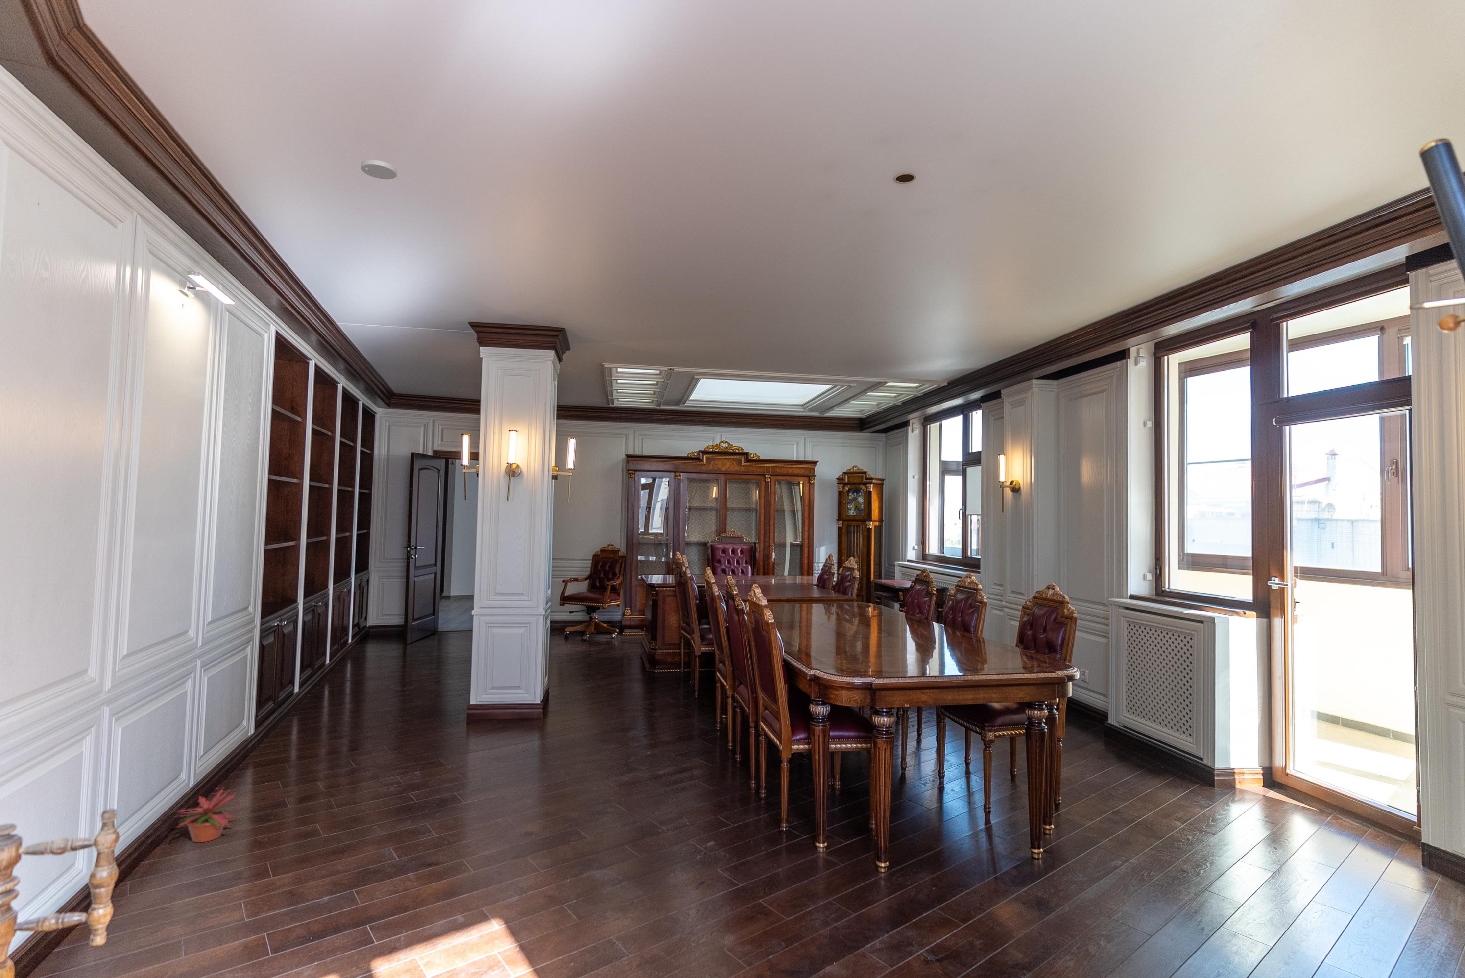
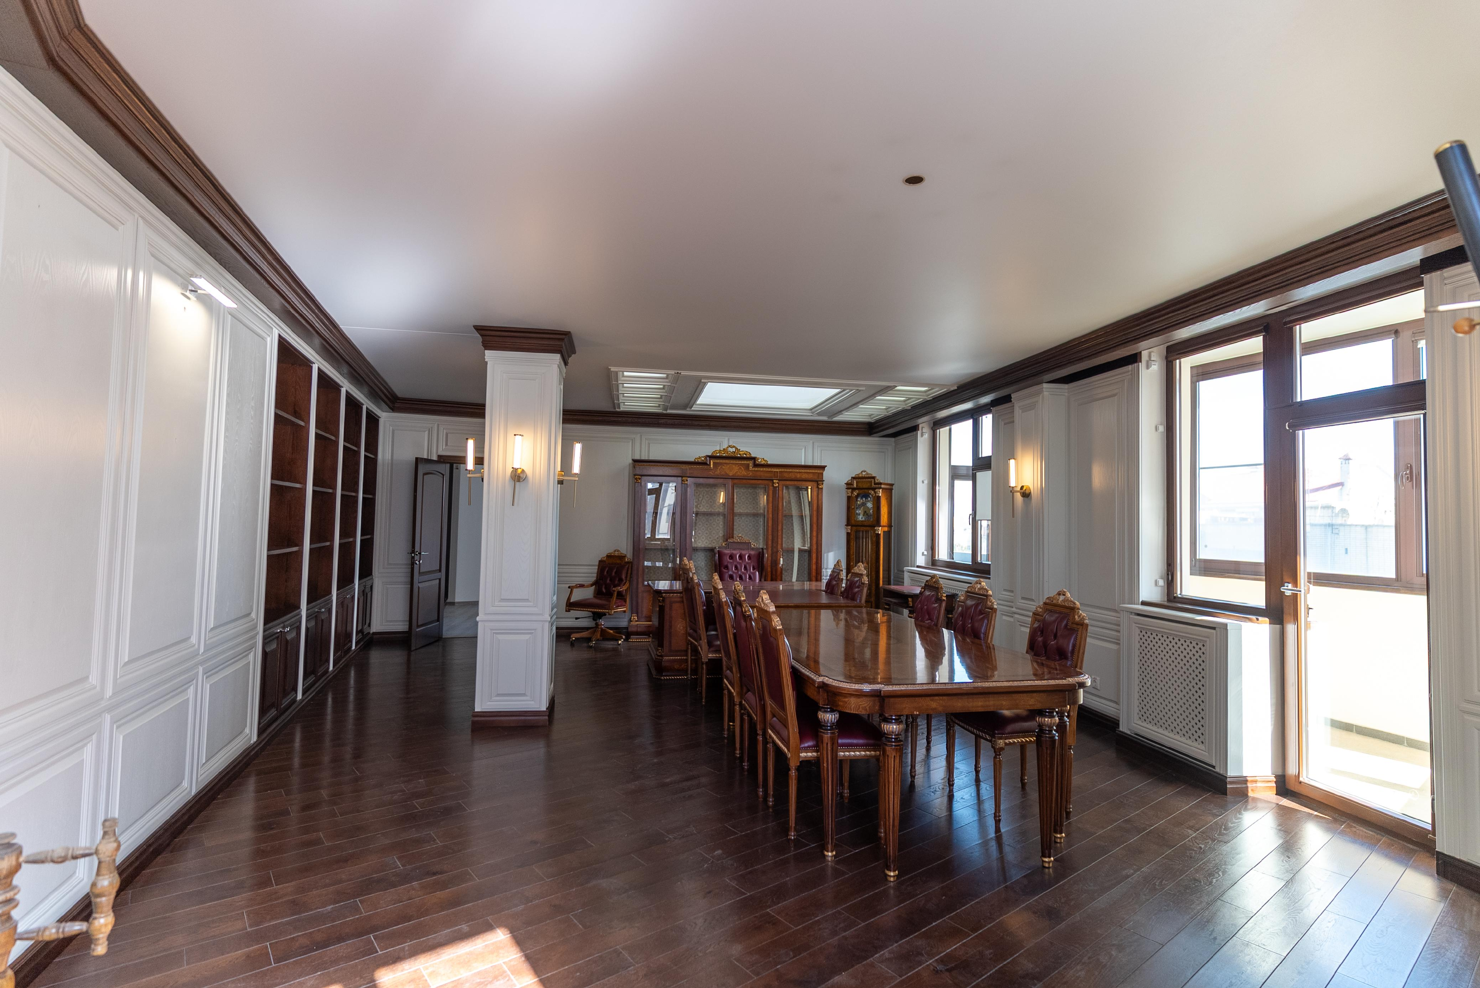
- potted plant [172,786,246,843]
- smoke detector [360,159,397,180]
